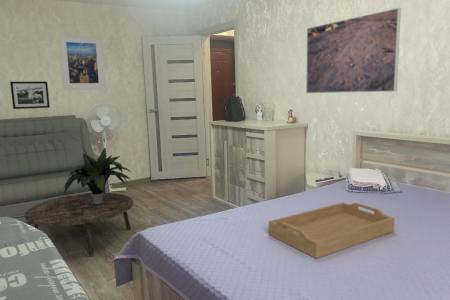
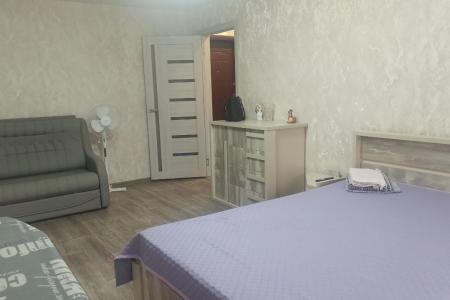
- picture frame [9,80,51,110]
- serving tray [268,202,396,260]
- potted plant [62,148,132,204]
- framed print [57,34,106,91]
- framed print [305,7,402,94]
- coffee table [24,192,134,257]
